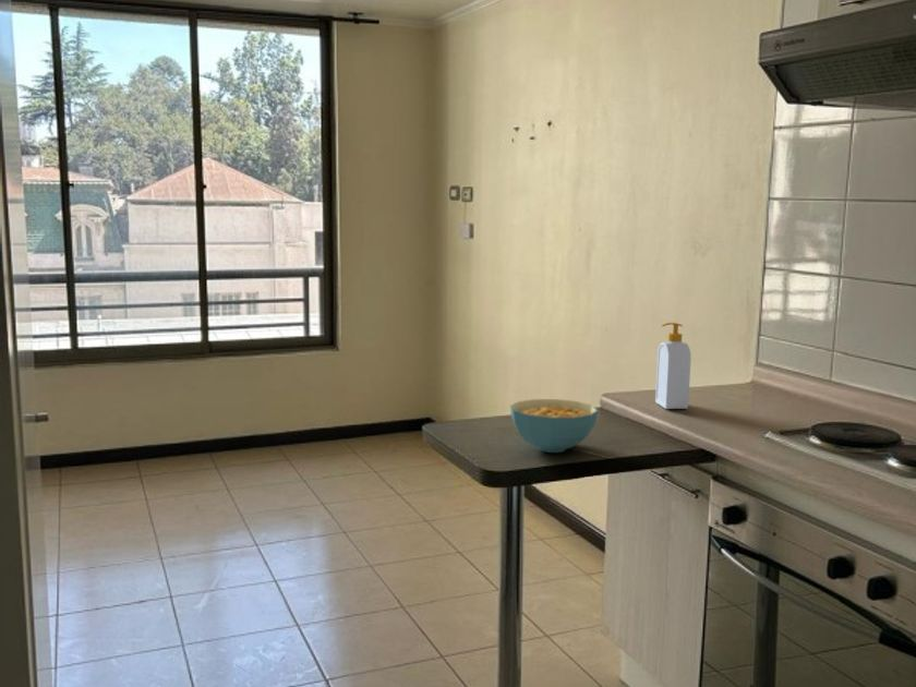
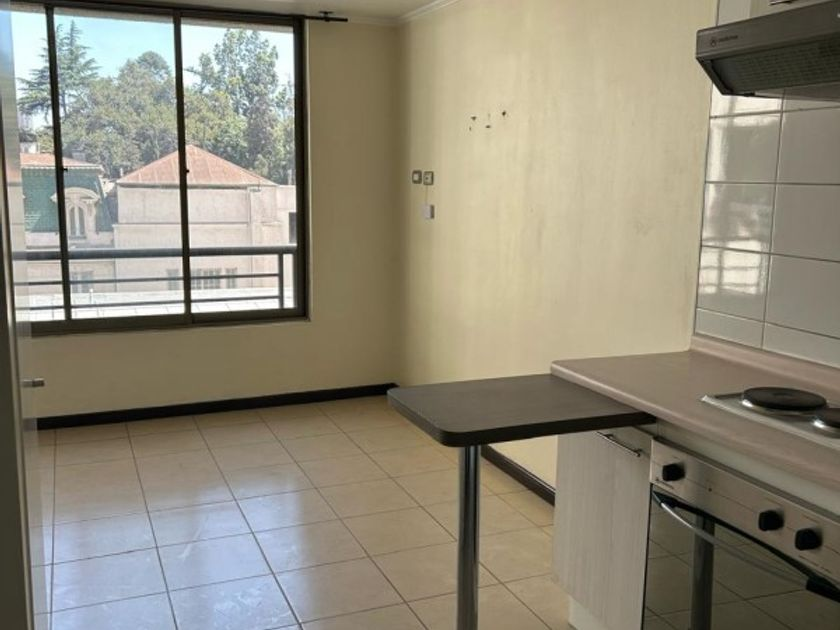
- soap bottle [654,322,692,410]
- cereal bowl [509,398,599,454]
